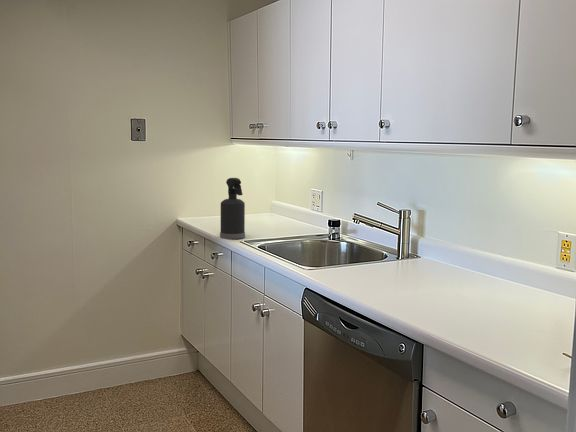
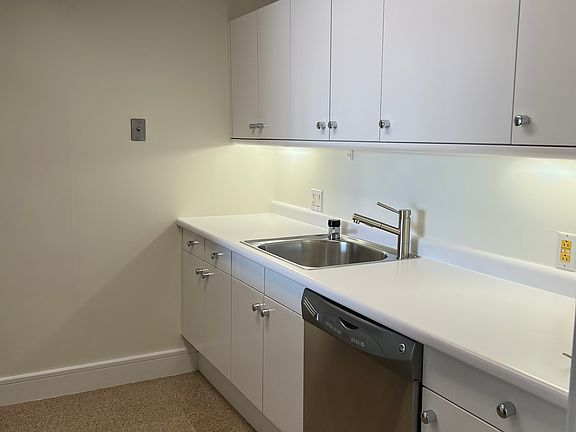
- spray bottle [219,177,246,240]
